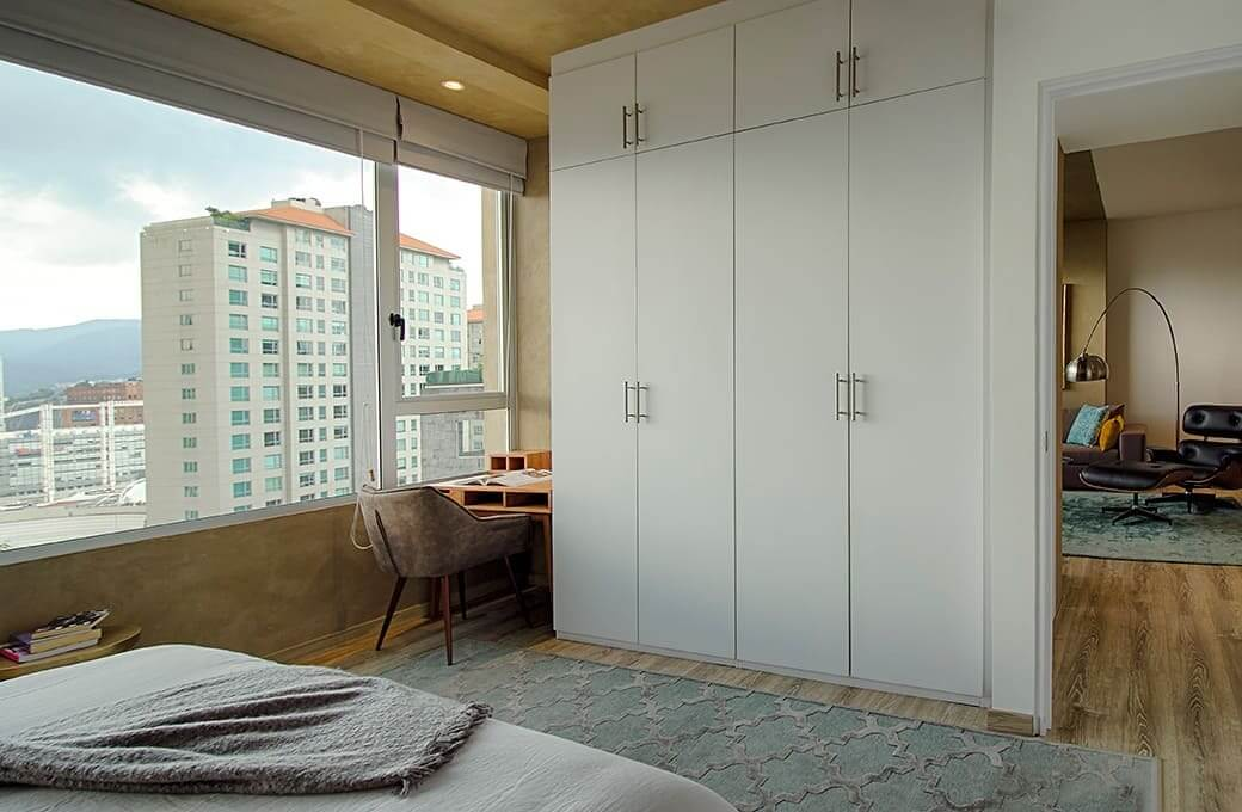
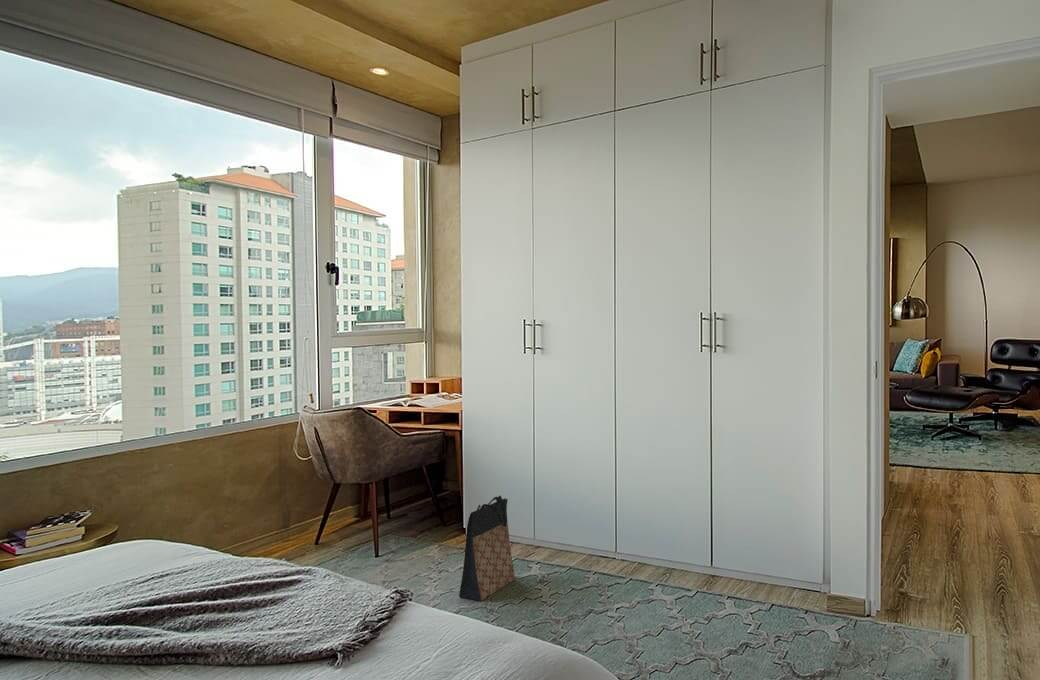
+ bag [458,495,516,602]
